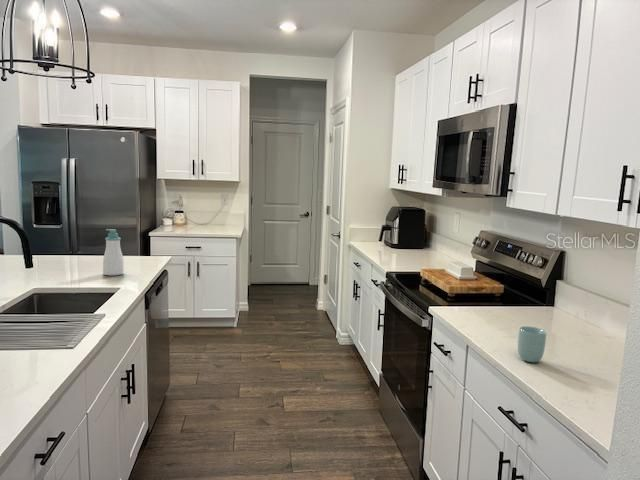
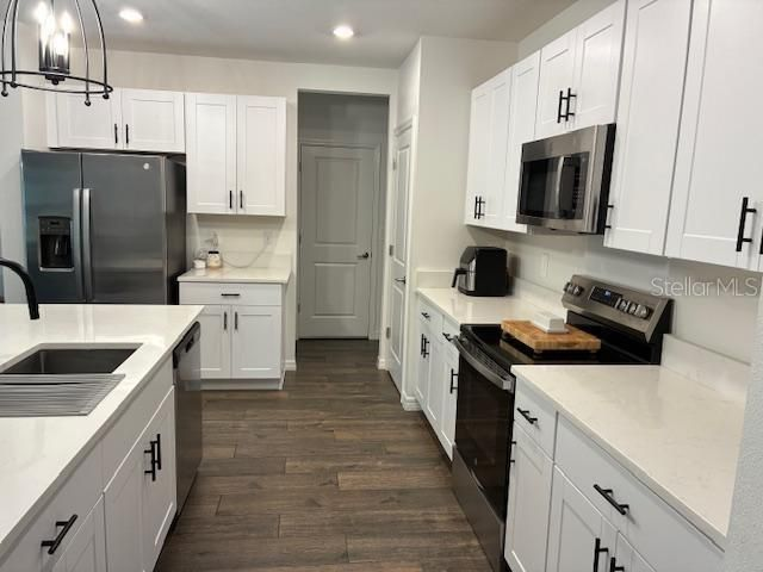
- cup [517,325,547,363]
- soap bottle [102,228,125,277]
